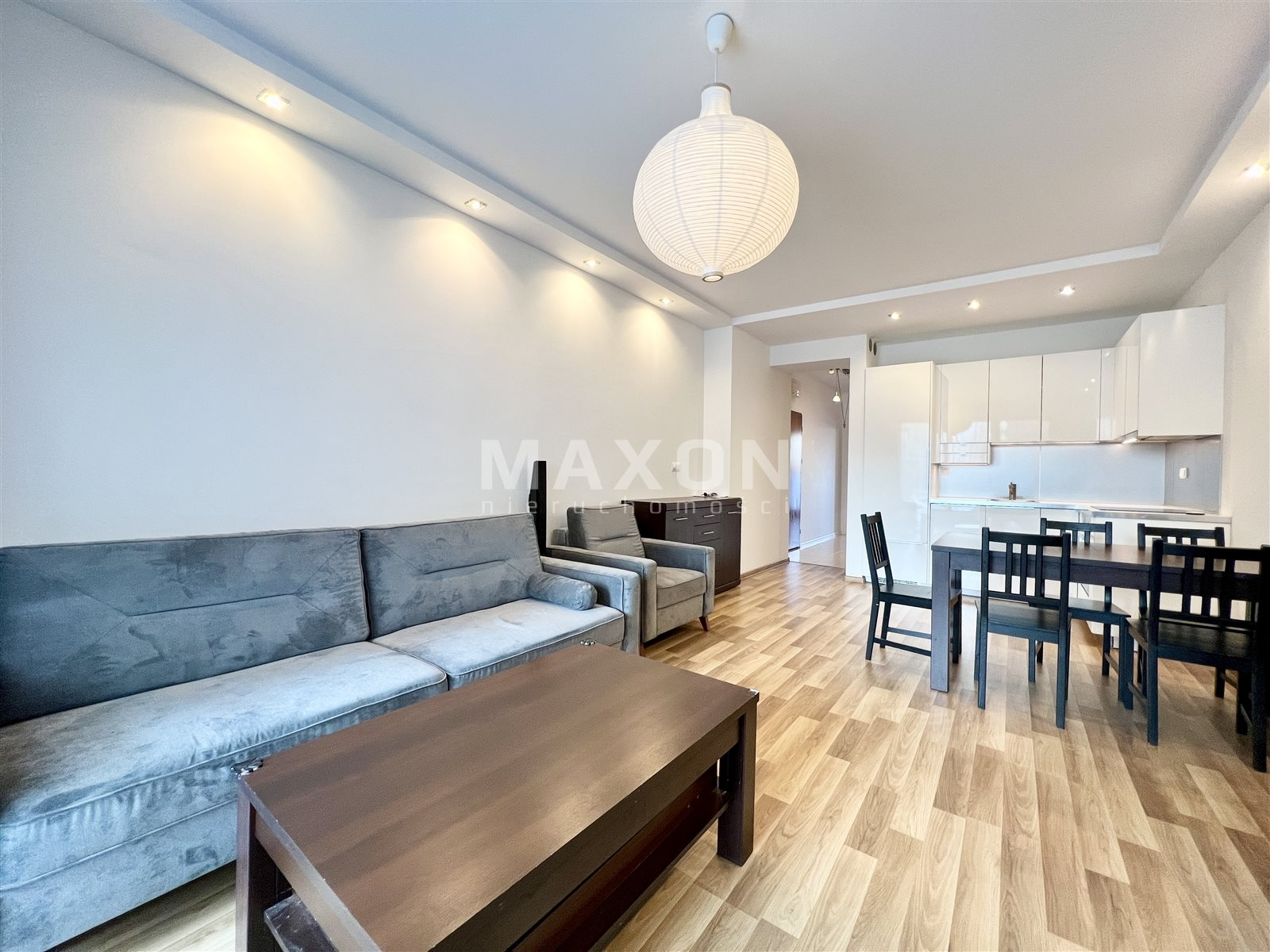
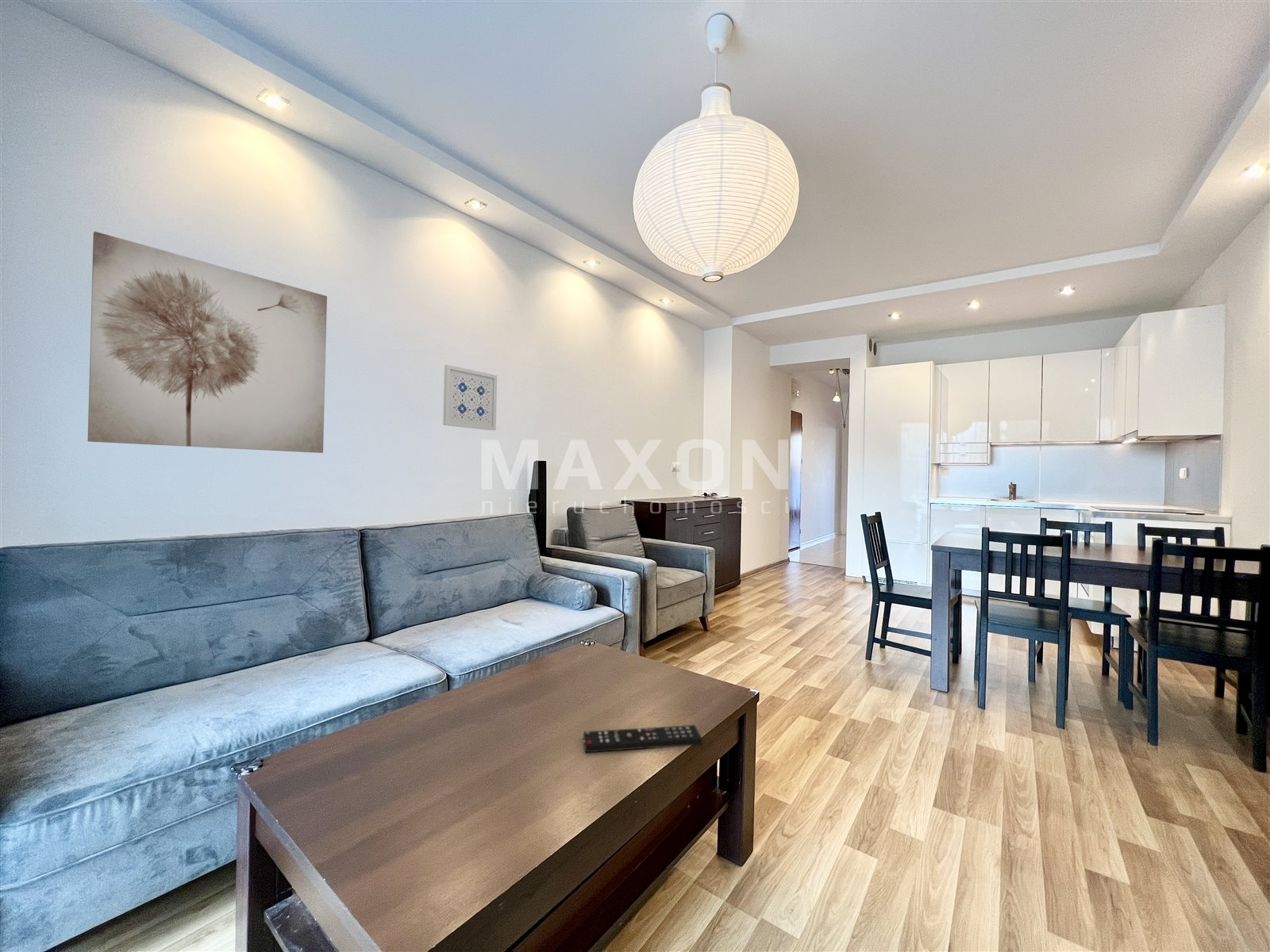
+ wall art [442,364,498,432]
+ remote control [583,724,703,753]
+ wall art [87,231,328,454]
